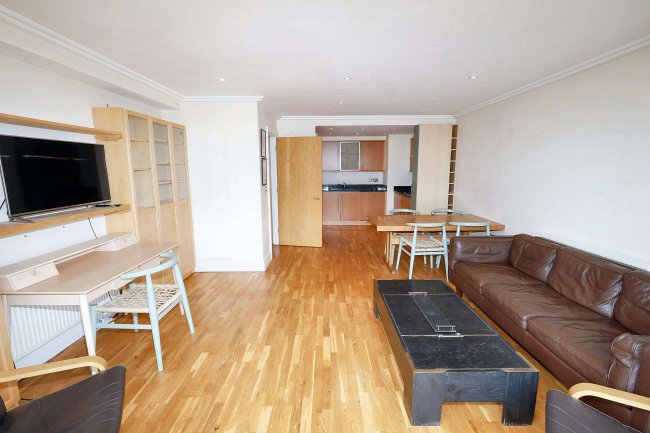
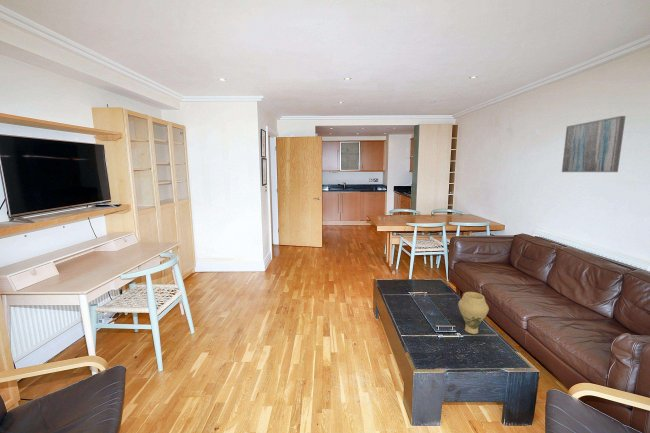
+ vase [457,291,490,335]
+ wall art [561,115,626,173]
